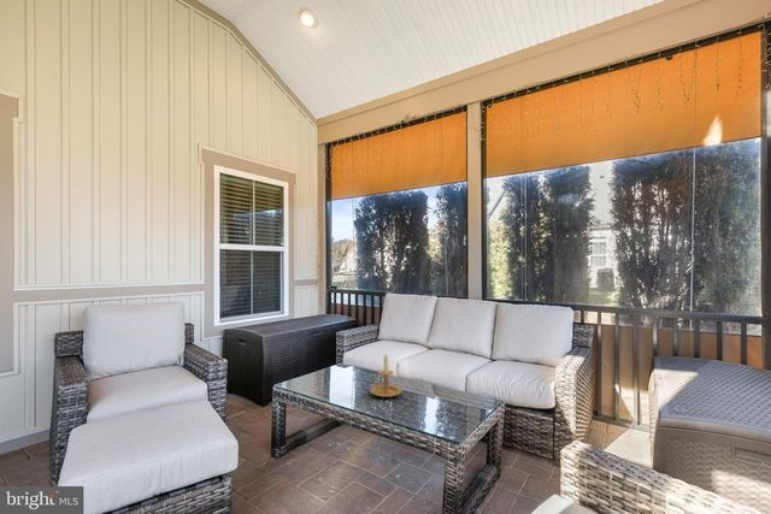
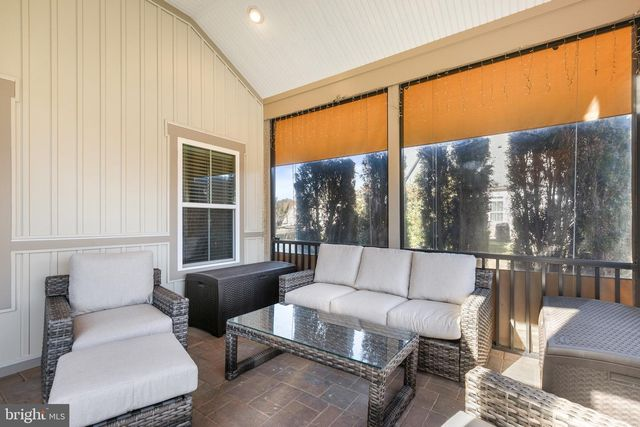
- candle holder [369,353,404,398]
